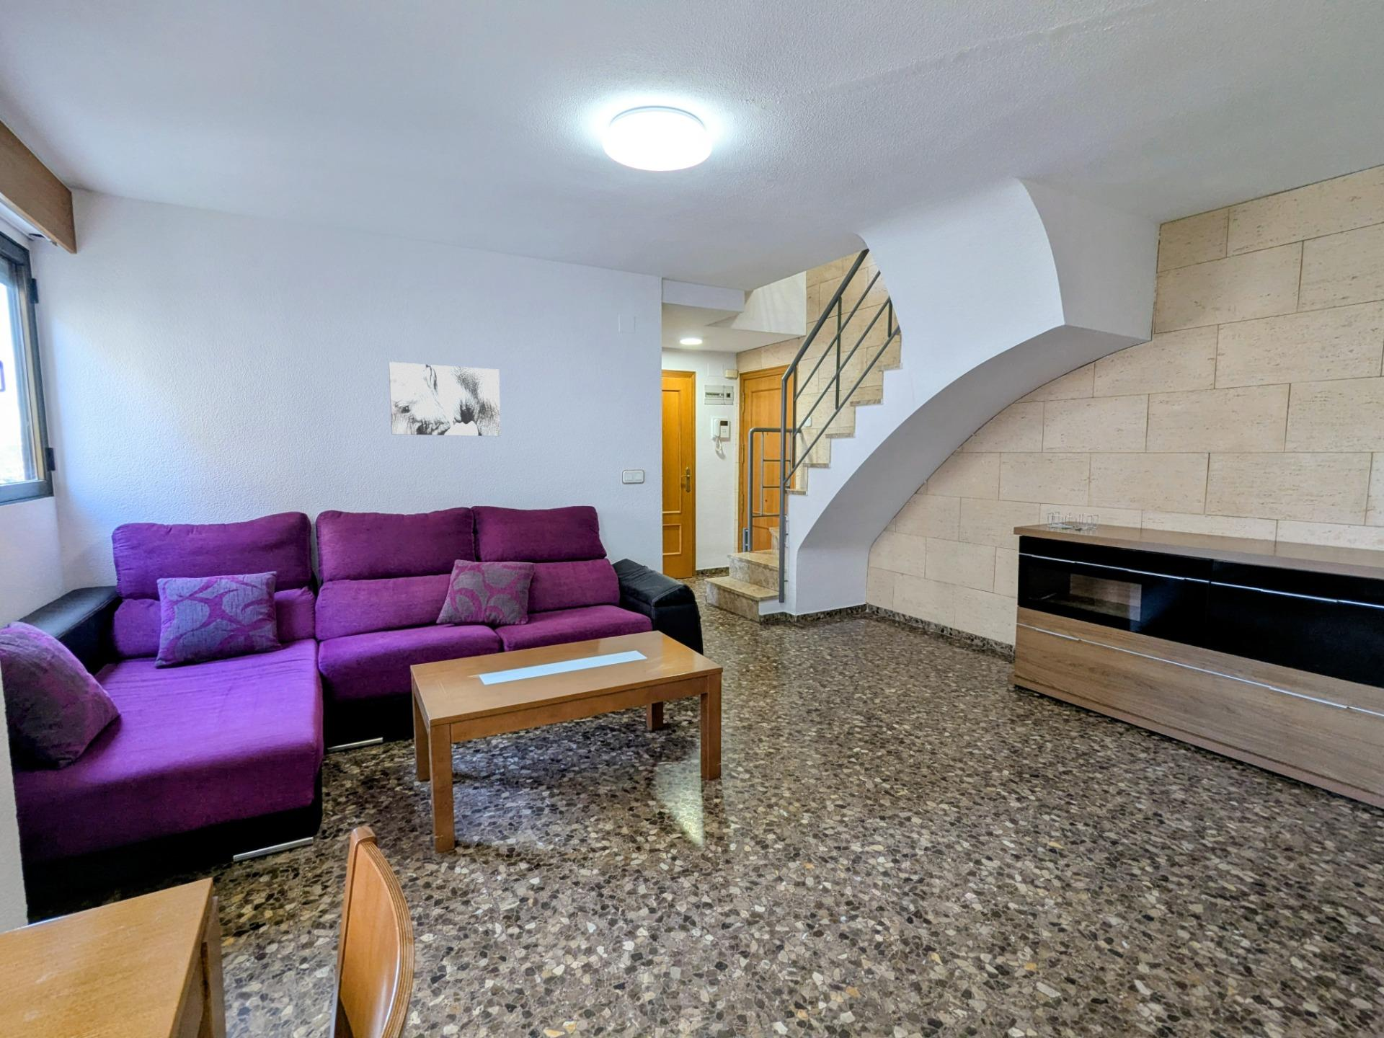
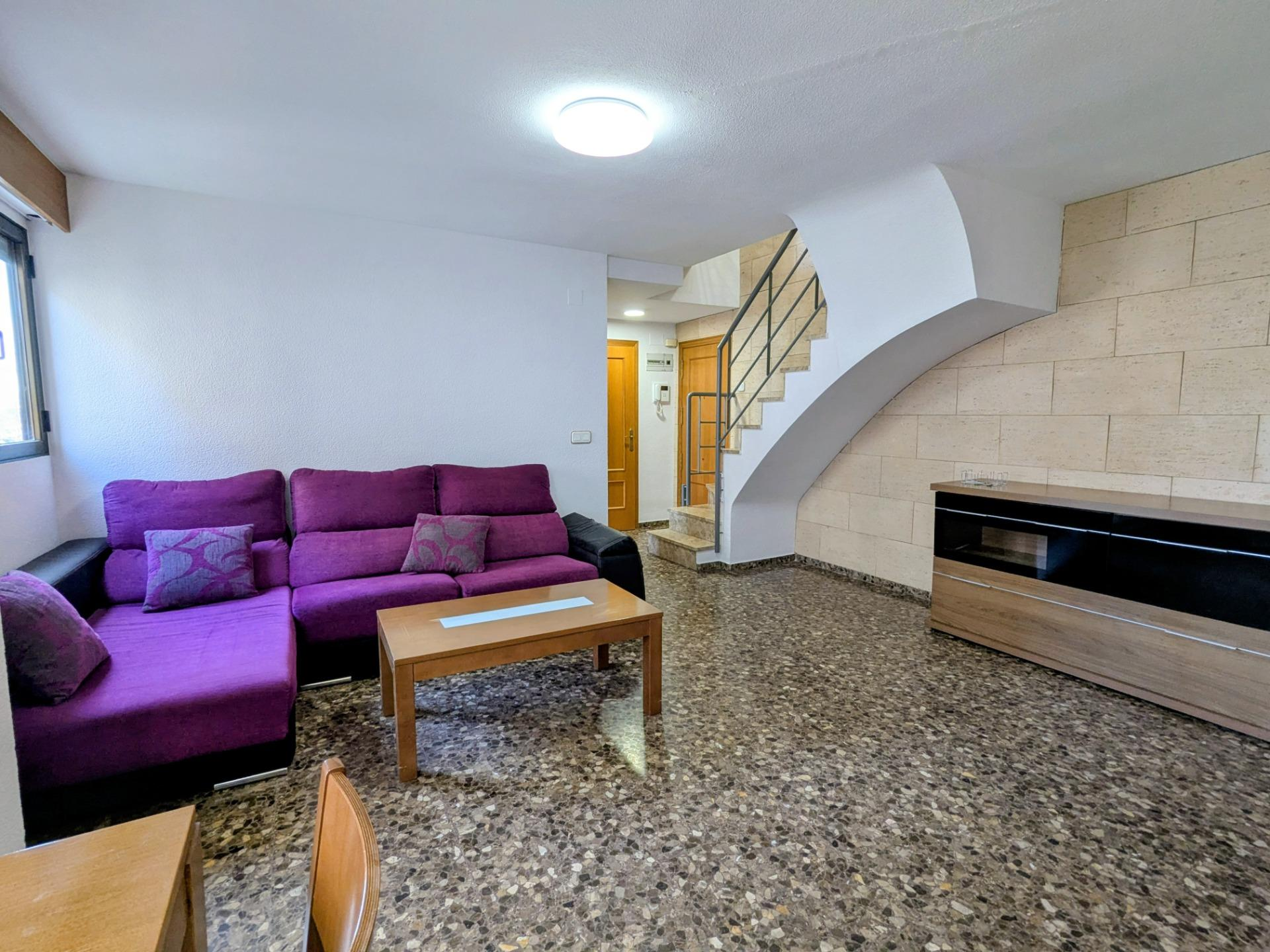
- wall art [388,361,501,437]
